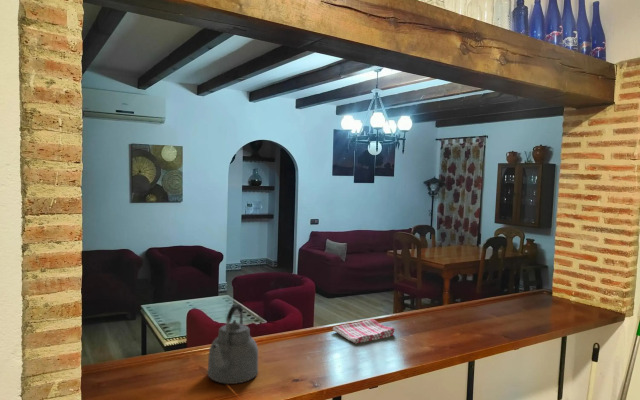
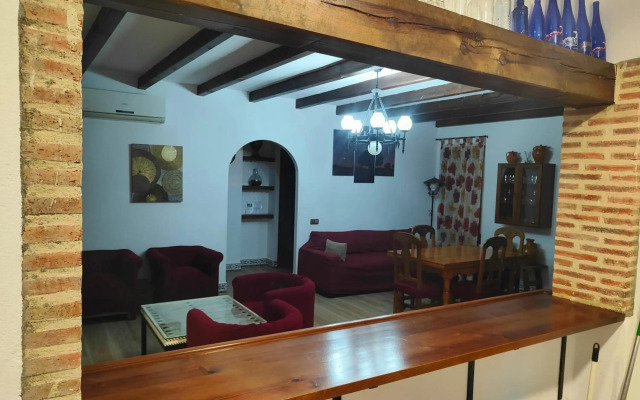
- kettle [207,303,259,385]
- dish towel [332,318,396,345]
